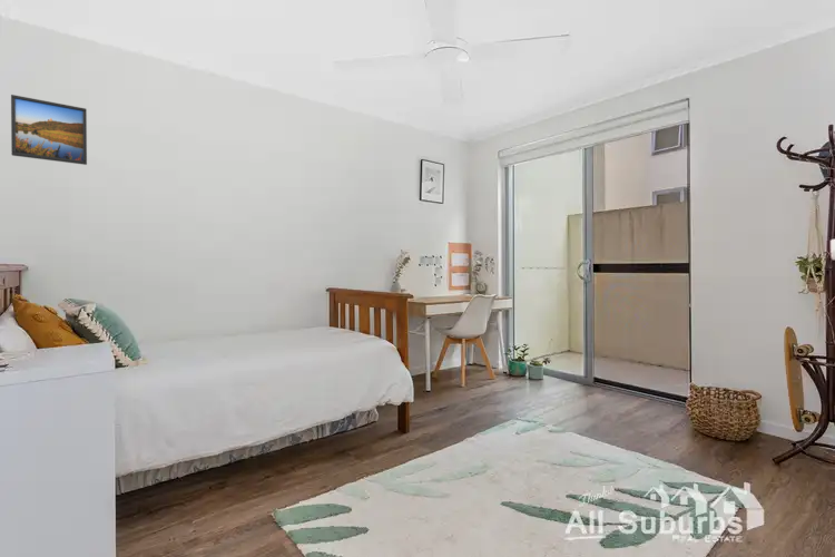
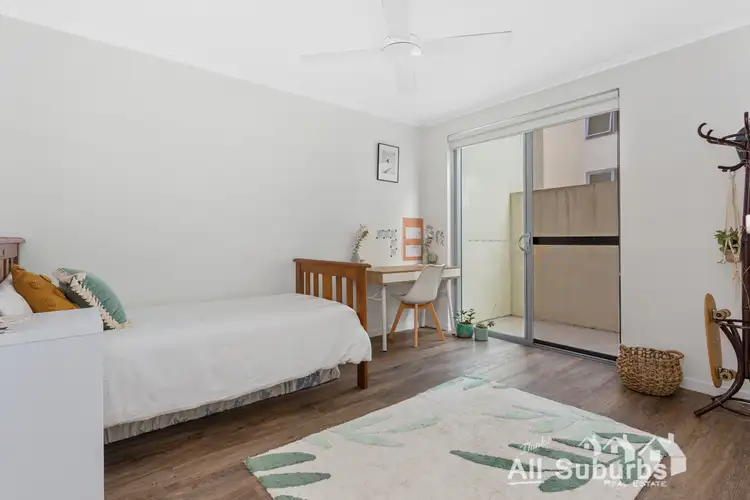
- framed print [10,94,88,166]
